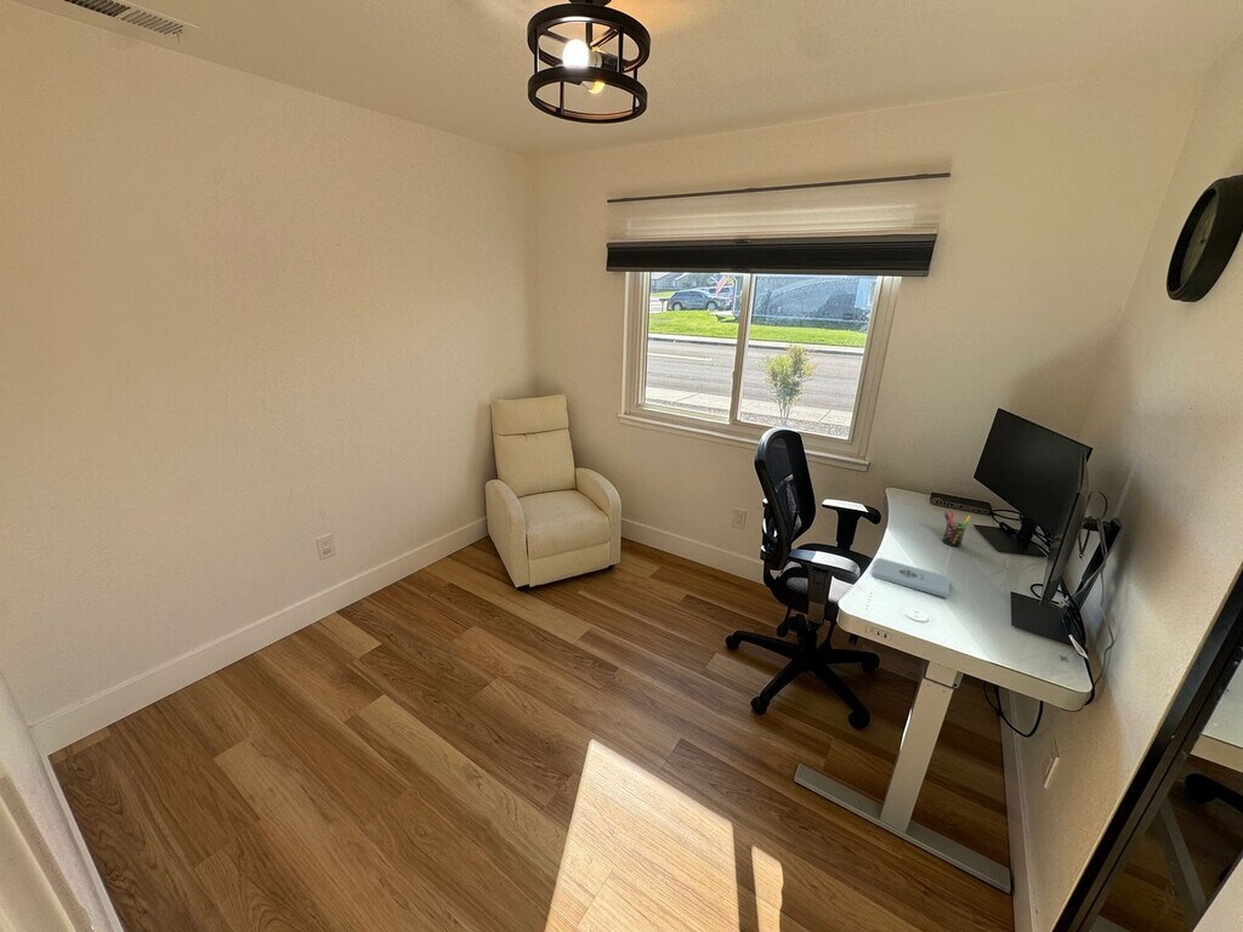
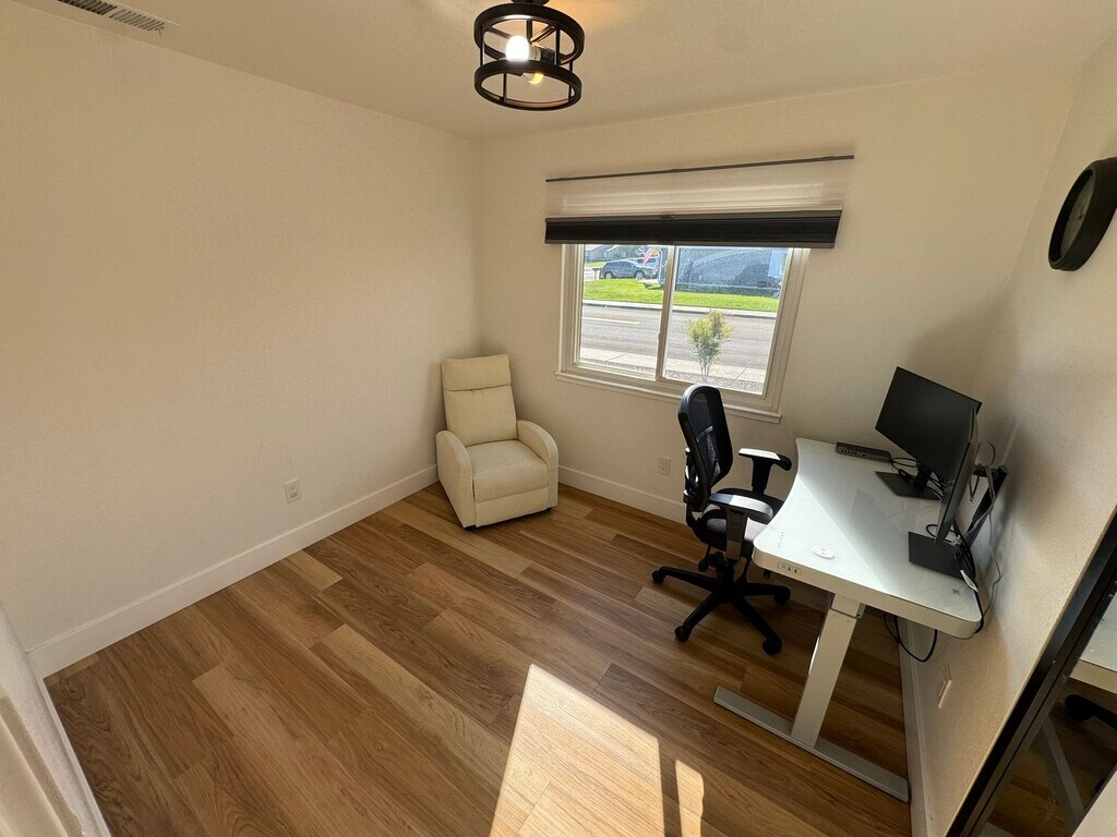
- notebook [872,557,950,599]
- pen holder [941,511,971,547]
